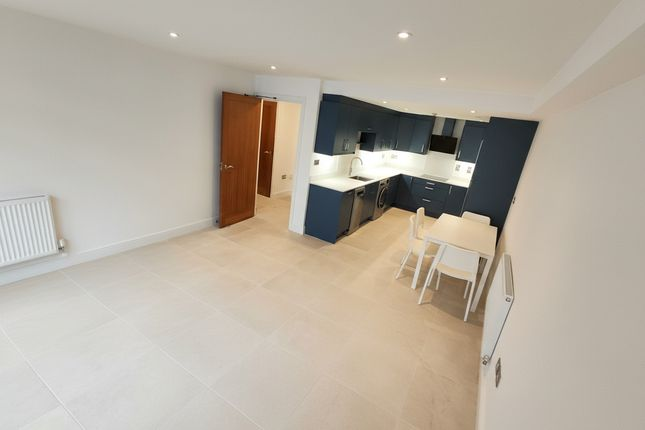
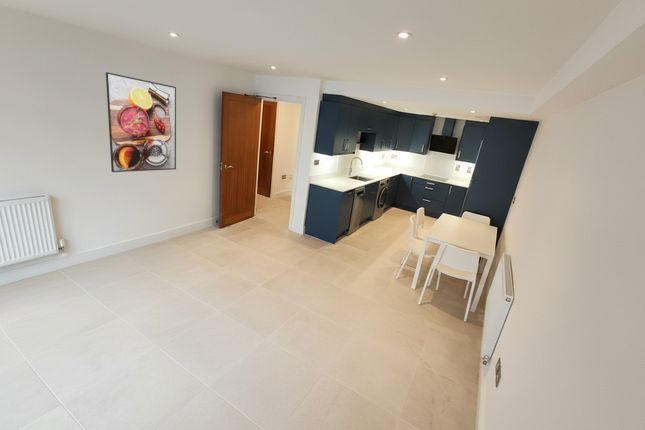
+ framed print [105,71,177,173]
